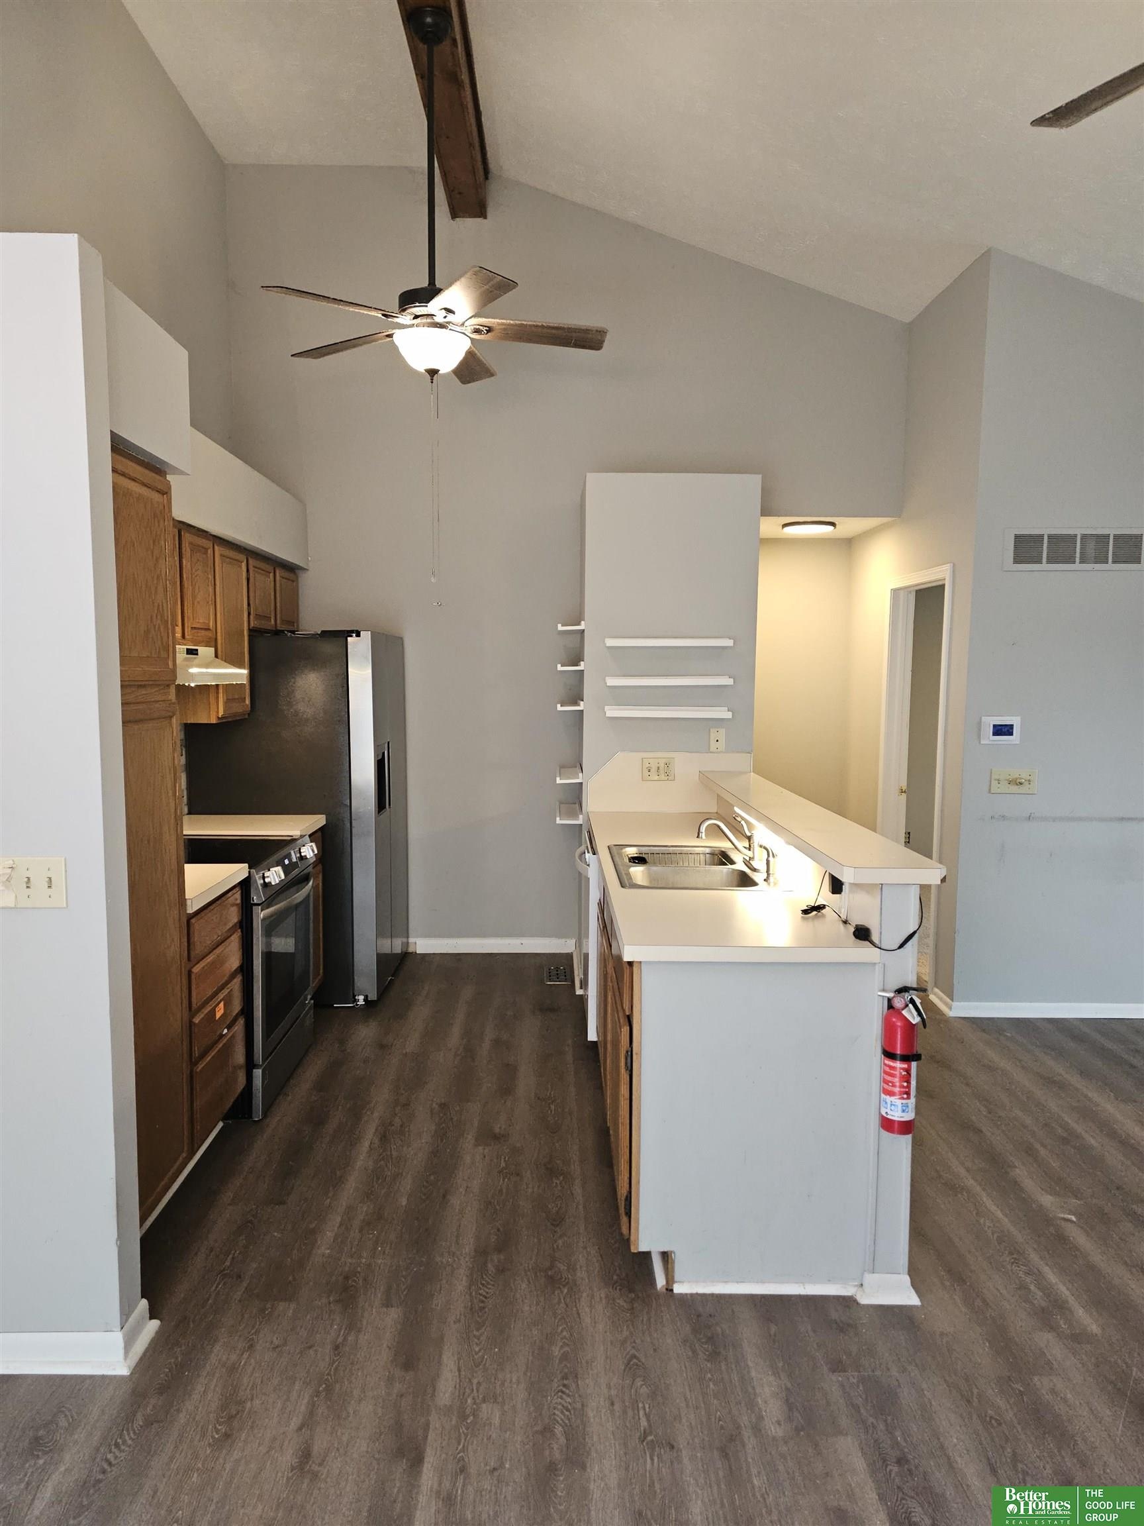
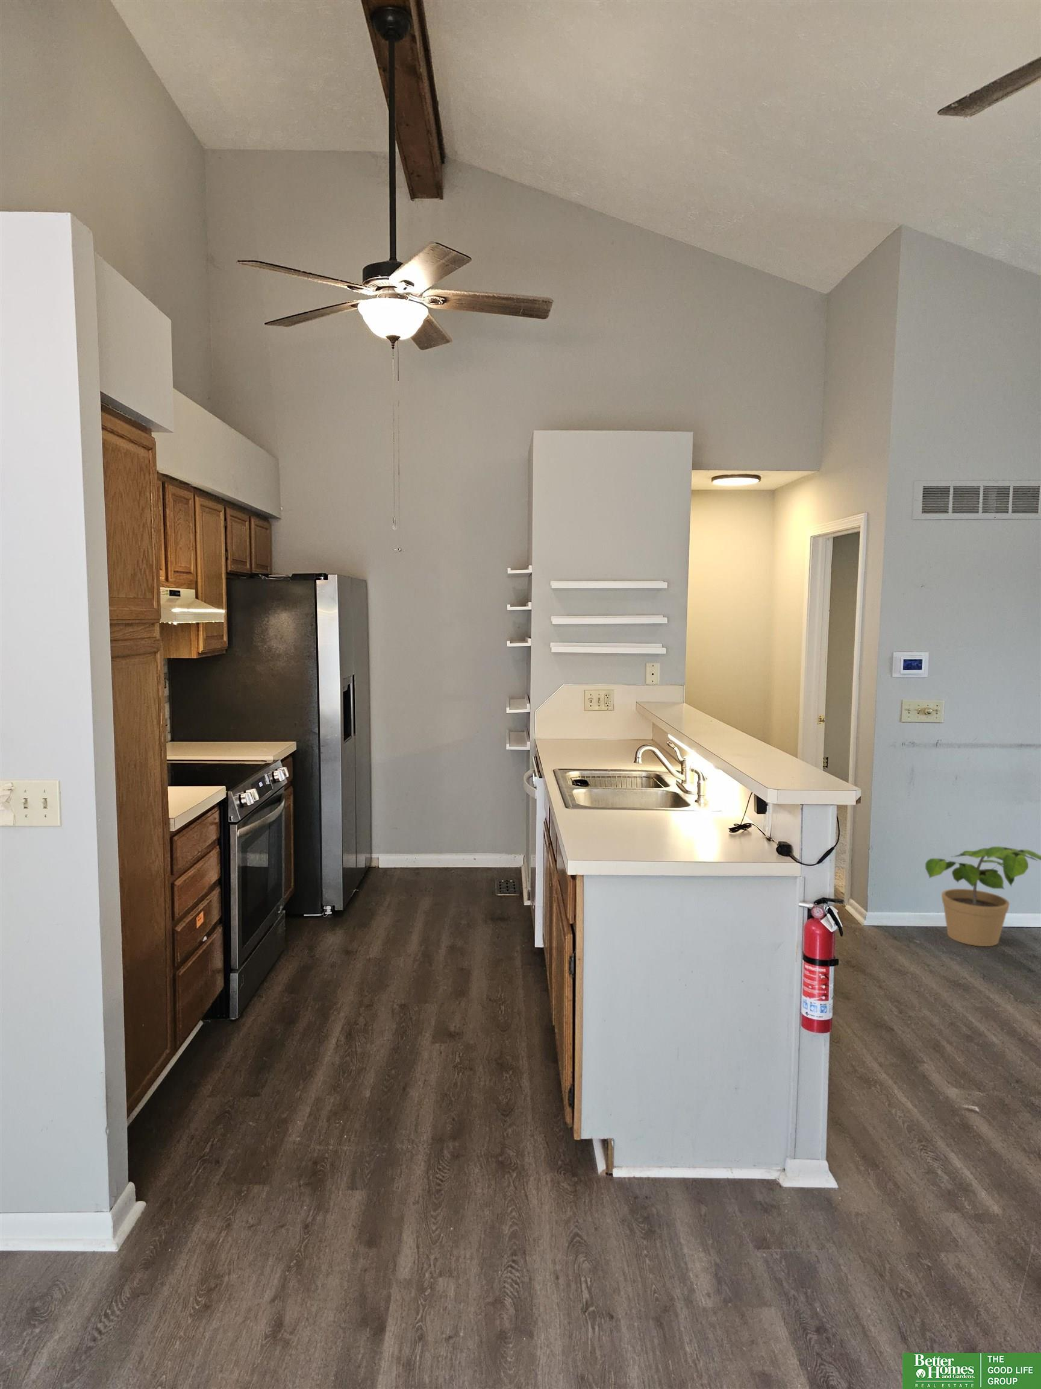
+ potted plant [925,845,1041,947]
